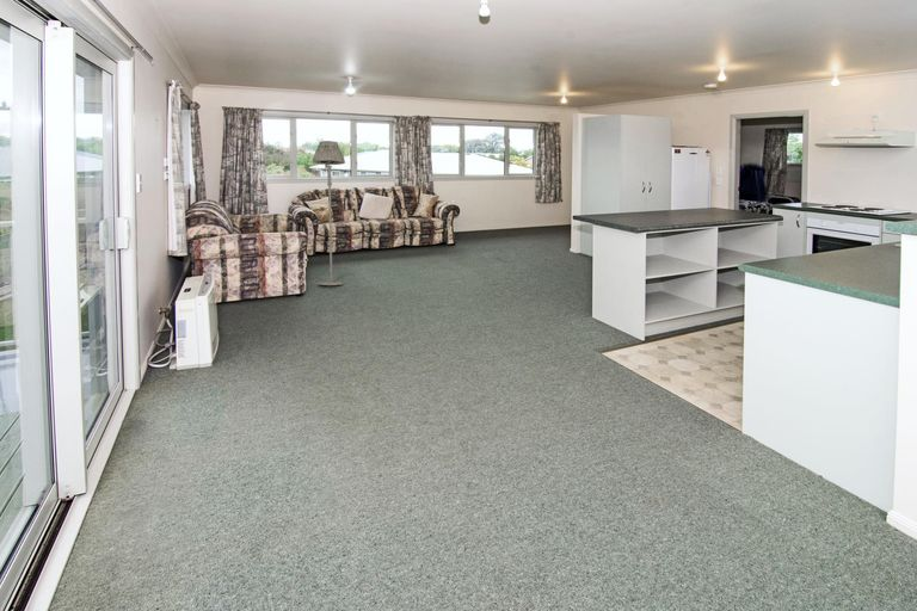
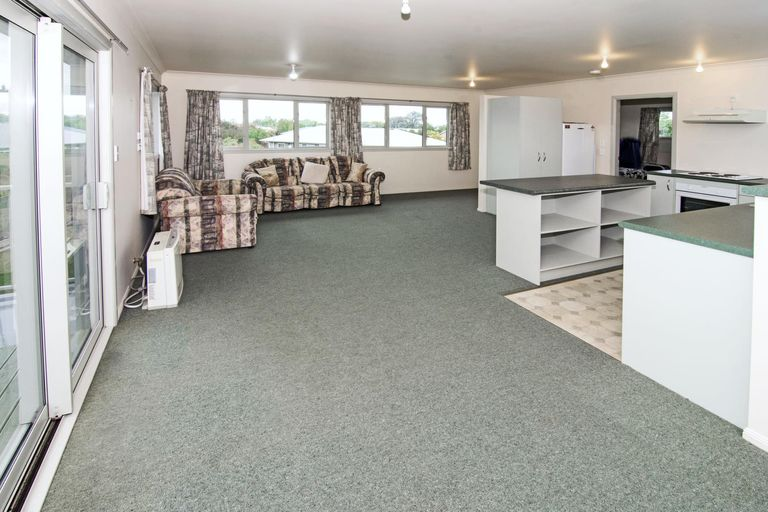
- floor lamp [312,140,346,286]
